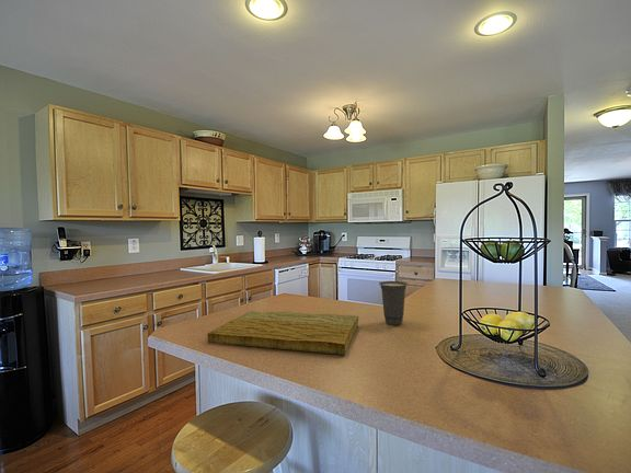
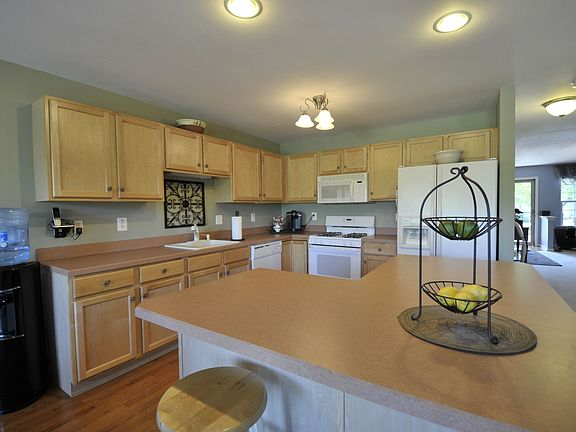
- cup [378,280,409,326]
- cutting board [206,310,359,356]
